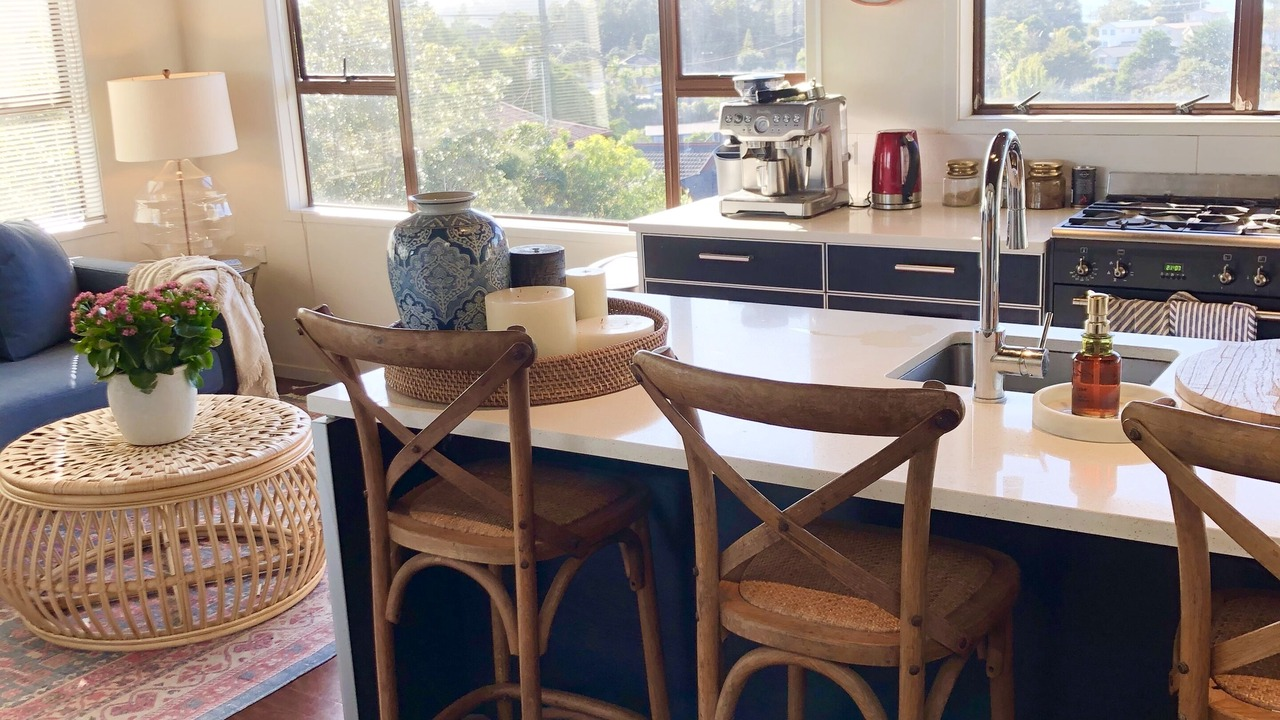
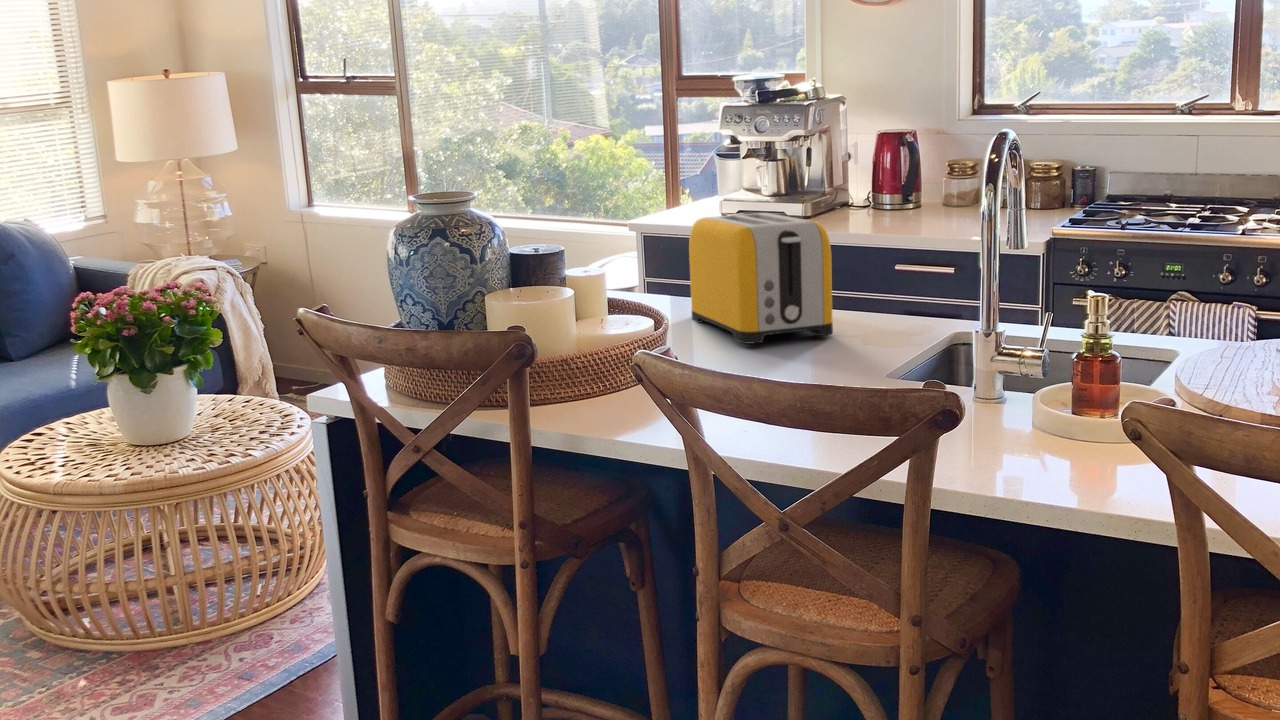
+ toaster [688,212,834,345]
